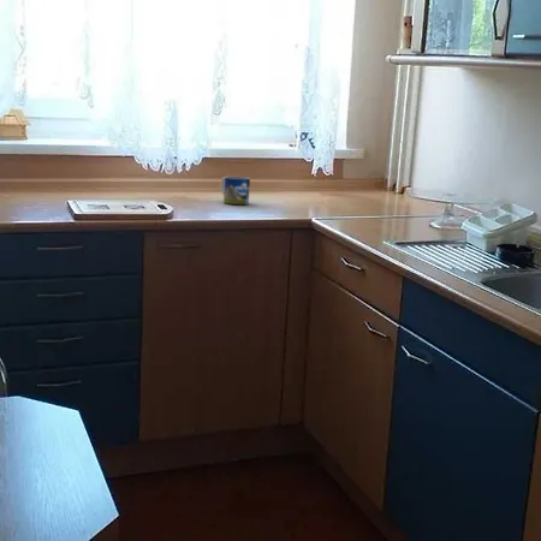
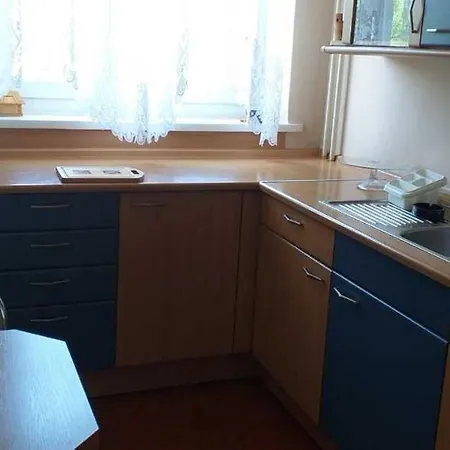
- mug [219,176,251,206]
